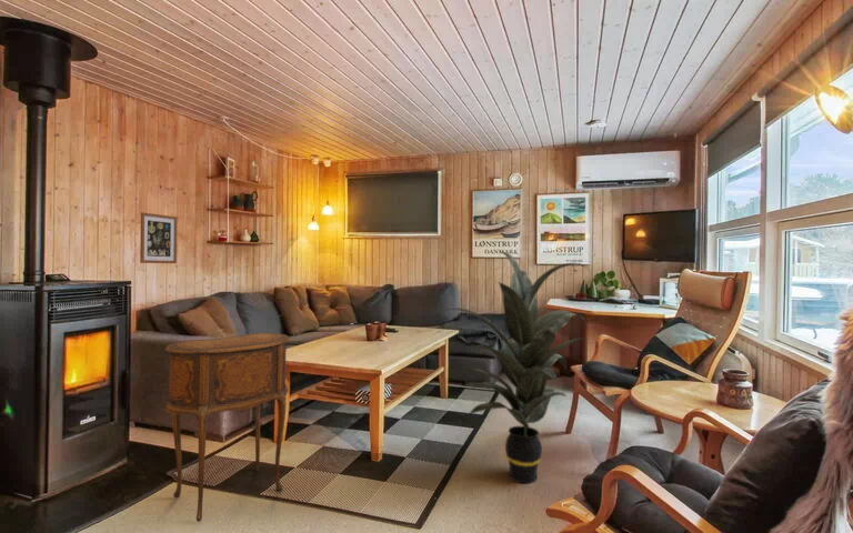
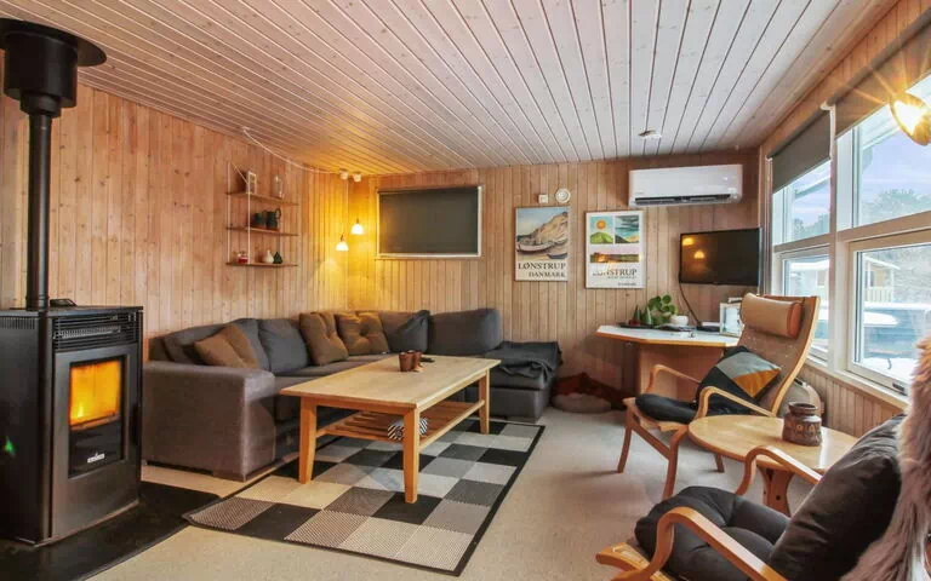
- wall art [139,211,178,264]
- indoor plant [443,250,590,484]
- side table [164,332,291,523]
